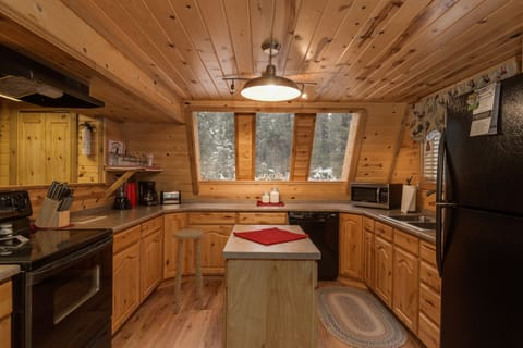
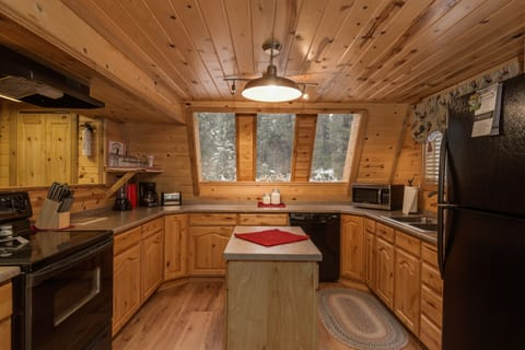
- stool [172,228,205,314]
